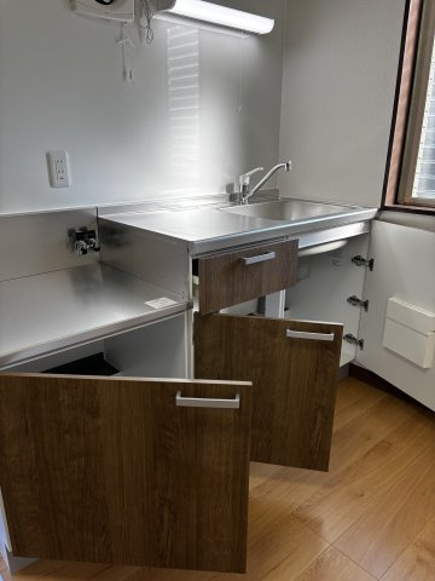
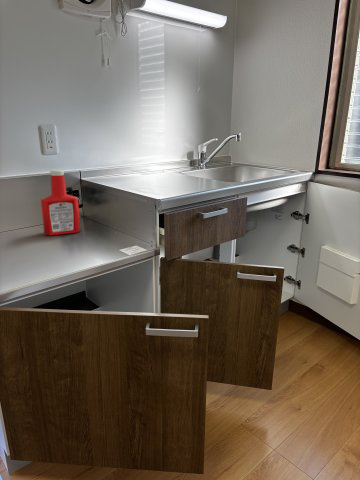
+ soap bottle [40,169,81,237]
